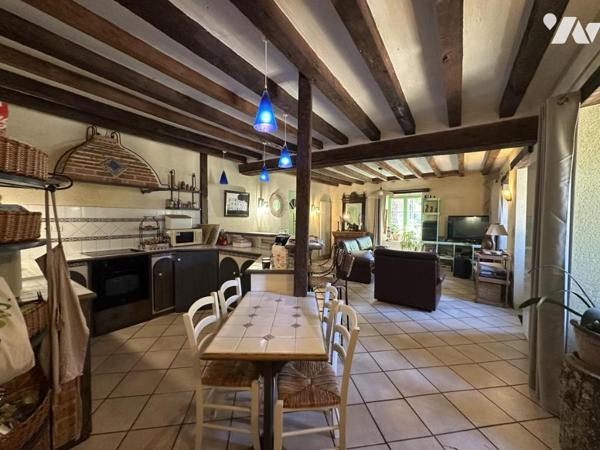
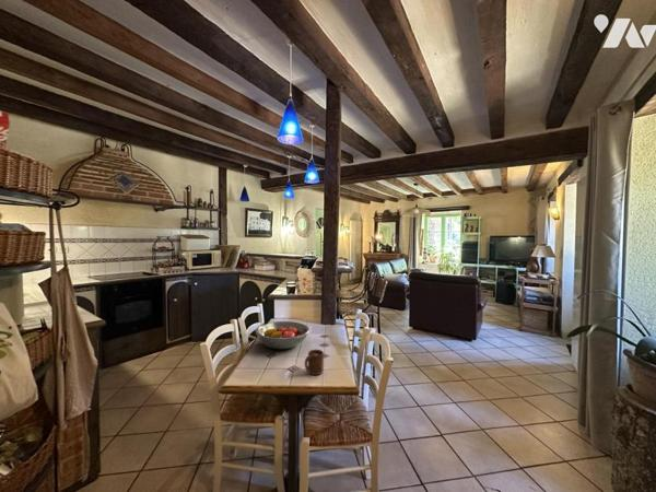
+ cup [304,349,325,376]
+ fruit bowl [255,320,311,350]
